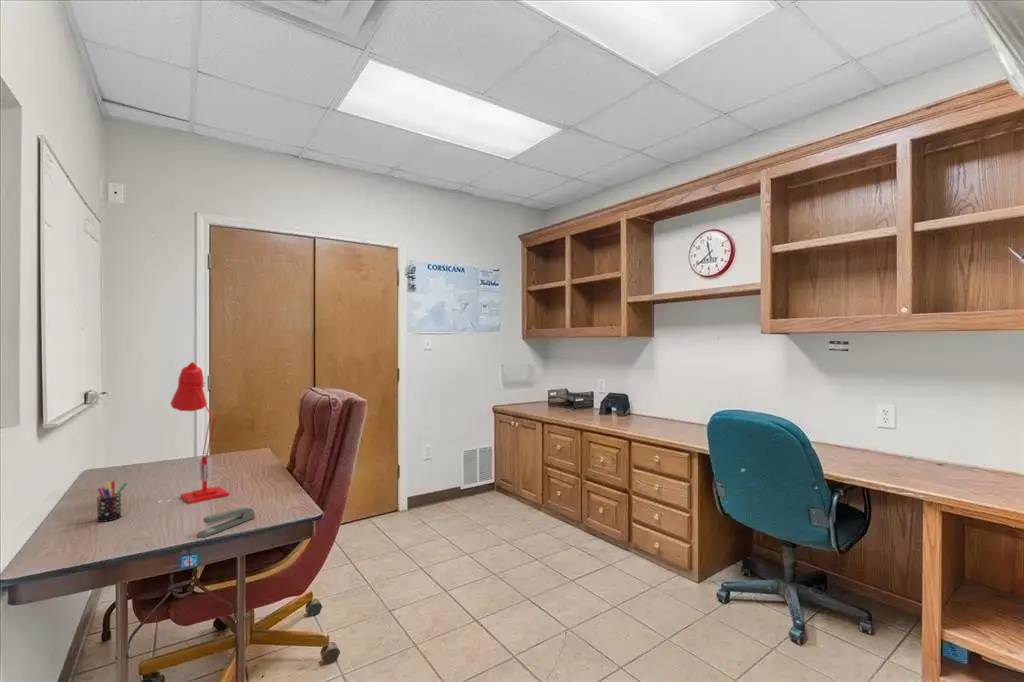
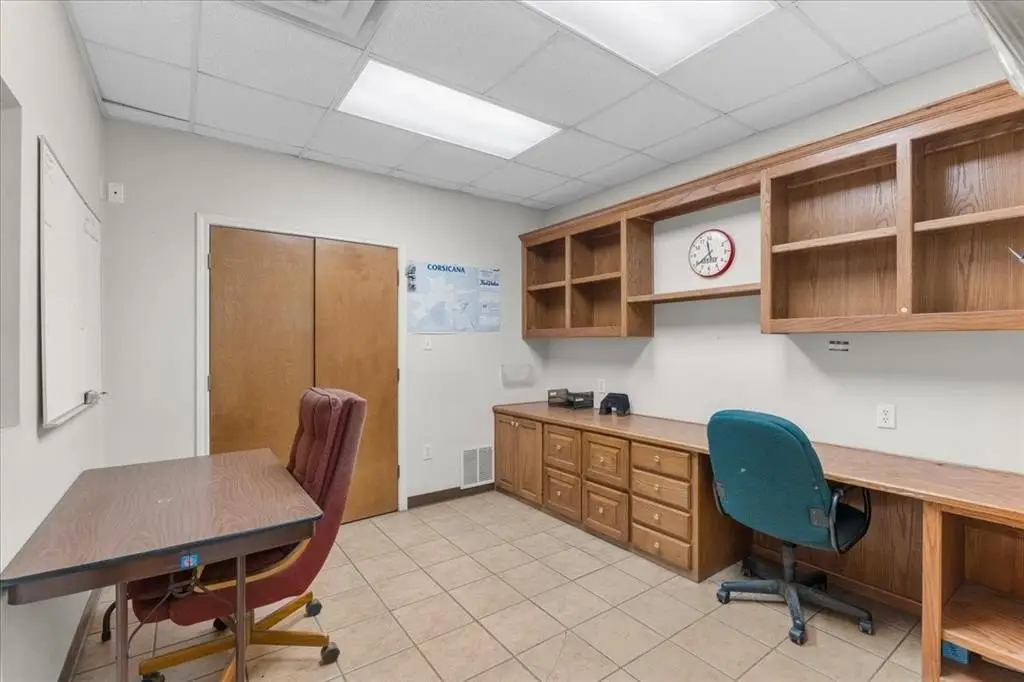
- desk lamp [169,361,230,505]
- pen holder [96,480,128,523]
- stapler [196,506,256,539]
